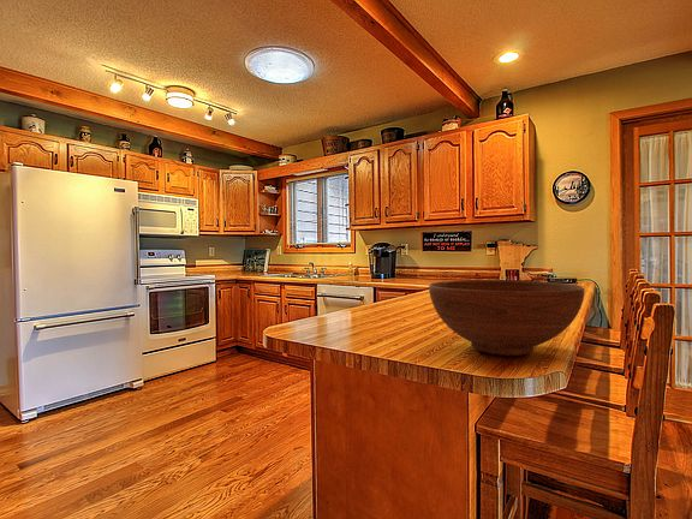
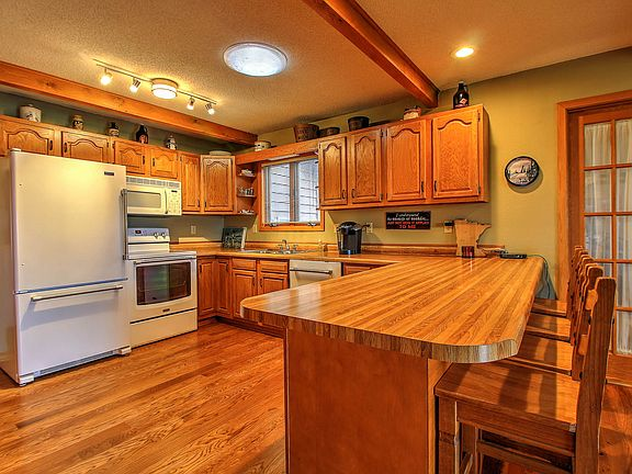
- fruit bowl [428,279,585,357]
